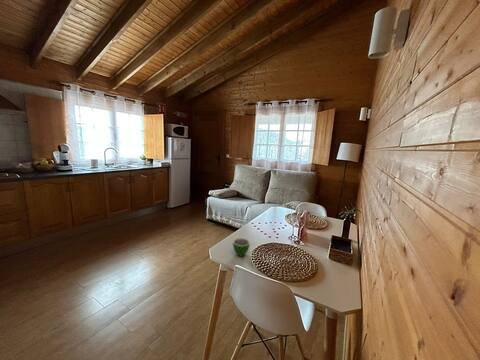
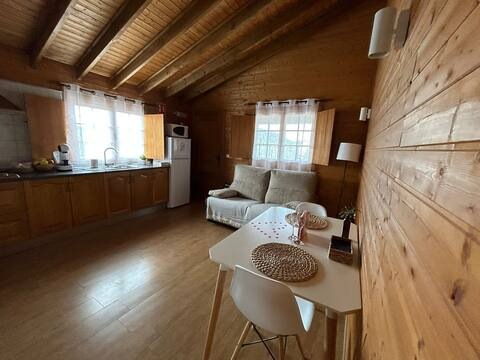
- teacup [232,237,251,258]
